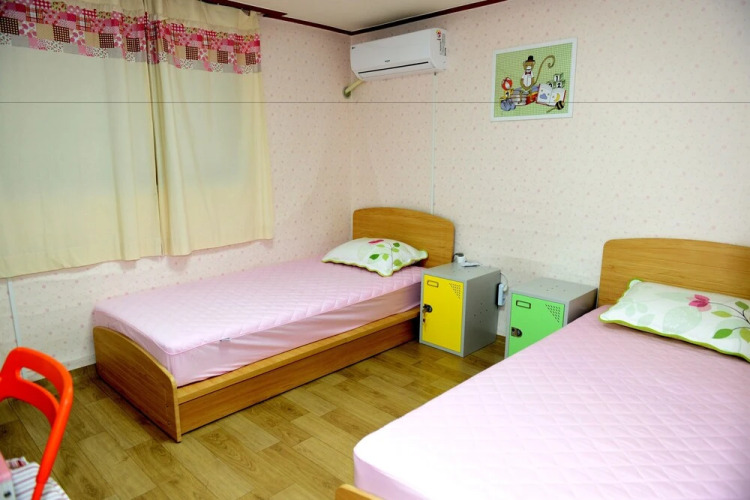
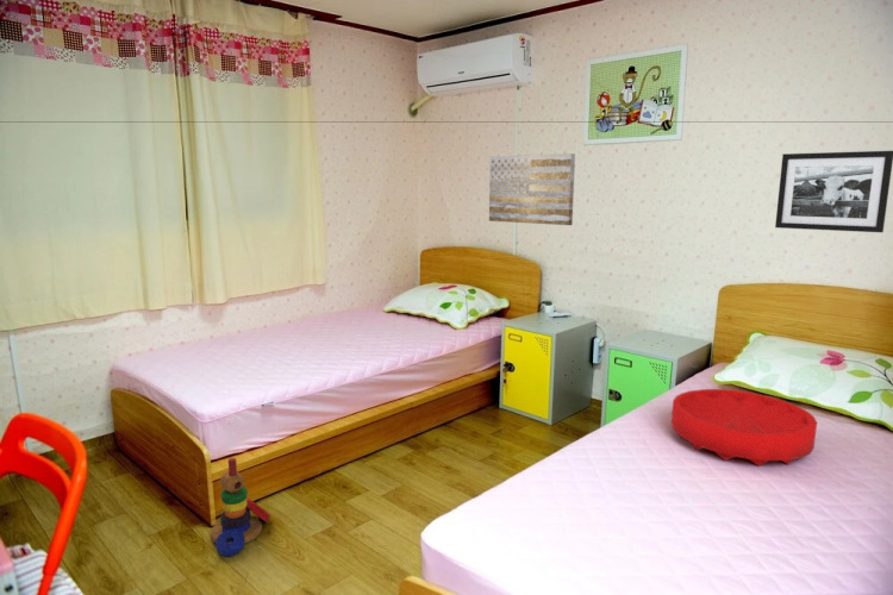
+ picture frame [774,150,893,233]
+ stacking toy [210,457,271,557]
+ cushion [670,388,818,468]
+ wall art [488,152,576,226]
